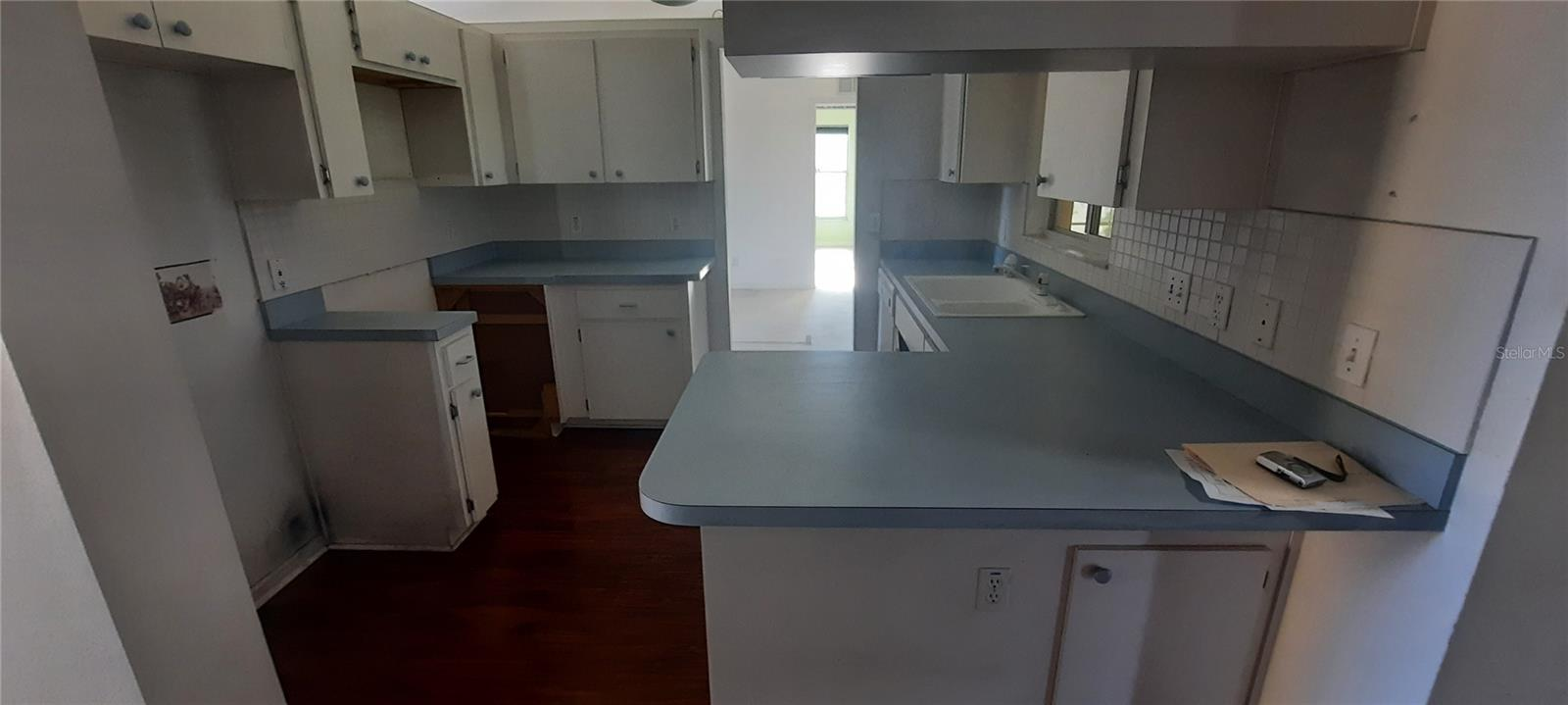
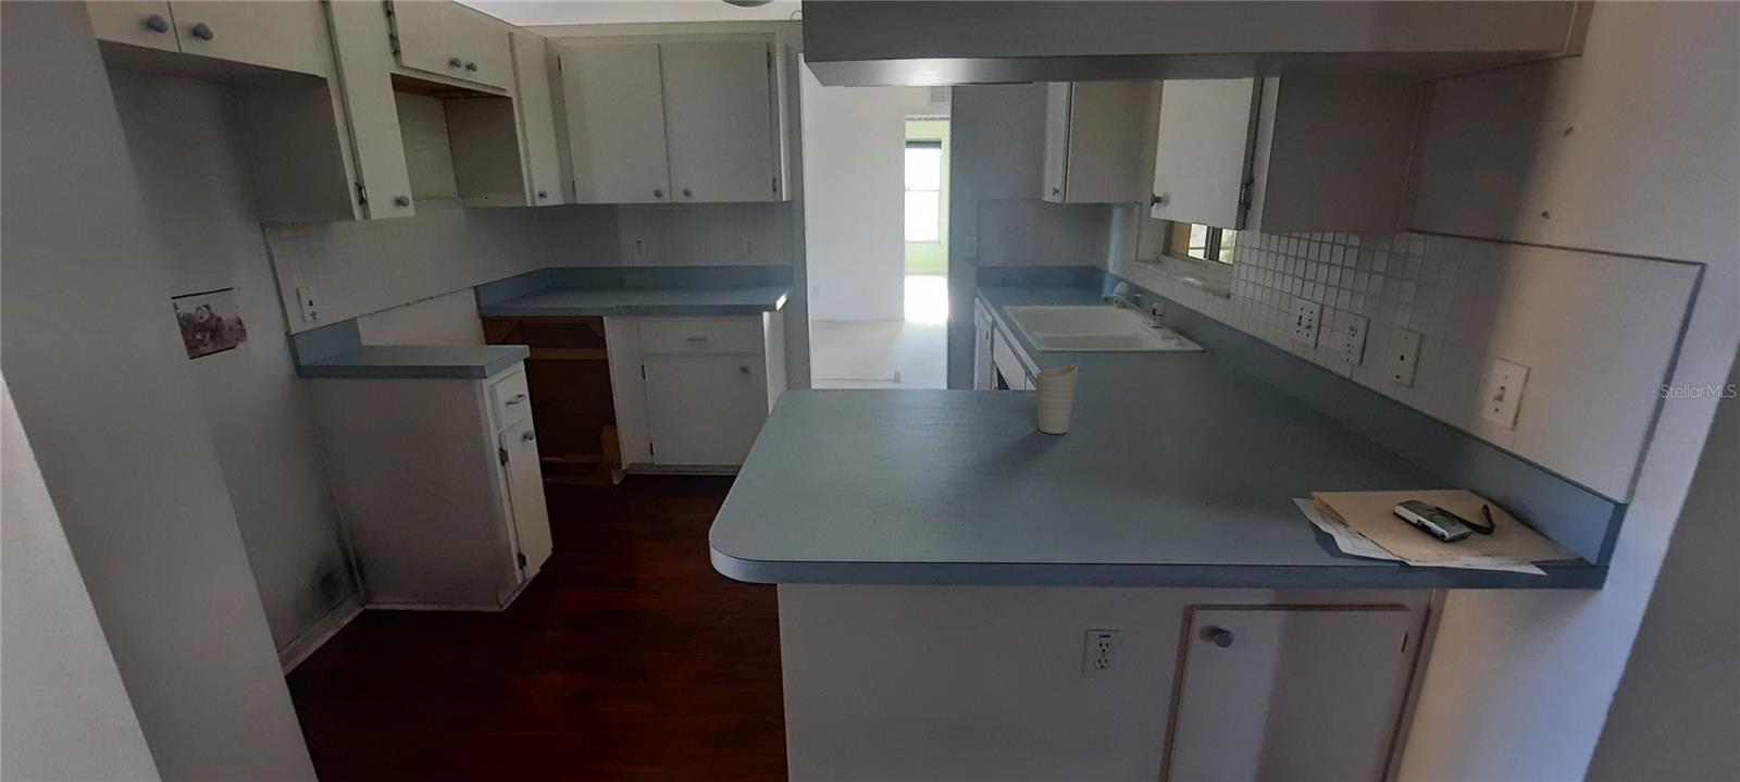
+ cup [1035,364,1079,435]
